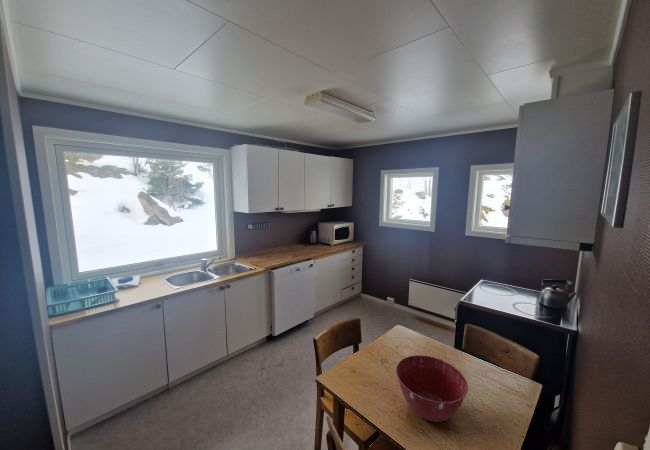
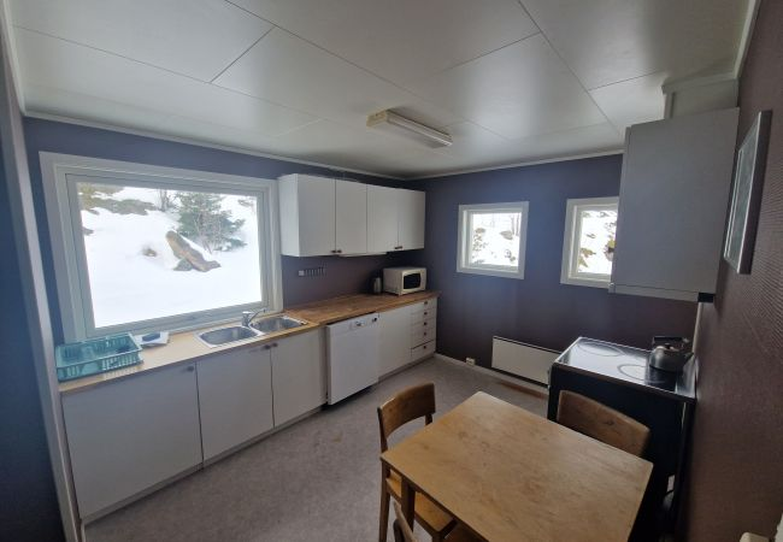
- mixing bowl [395,354,469,423]
